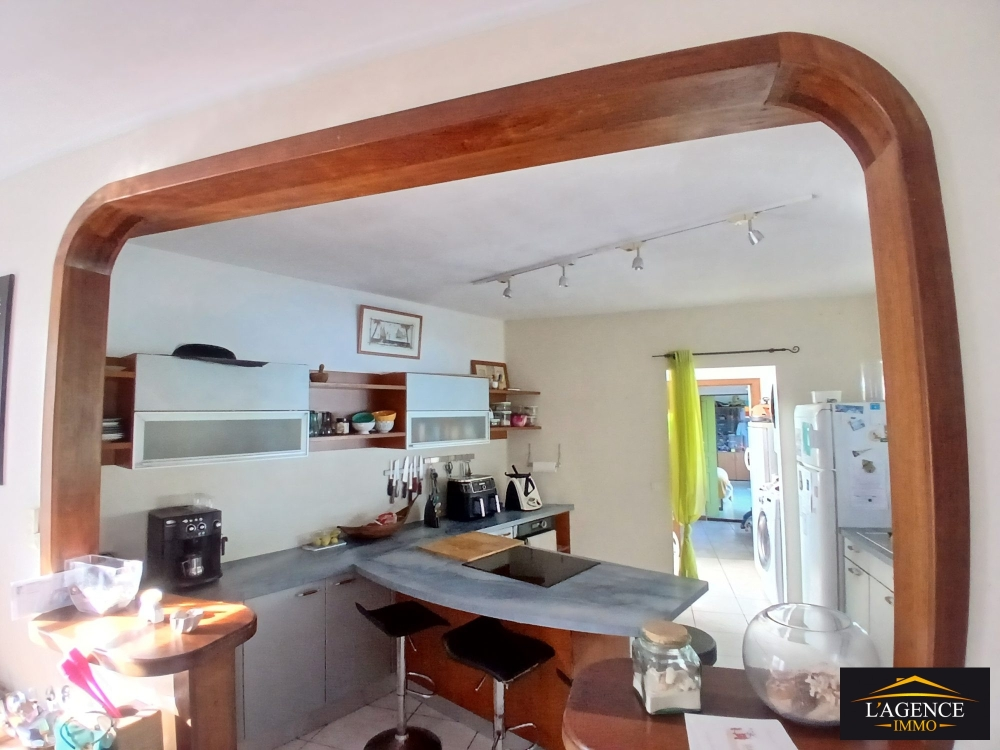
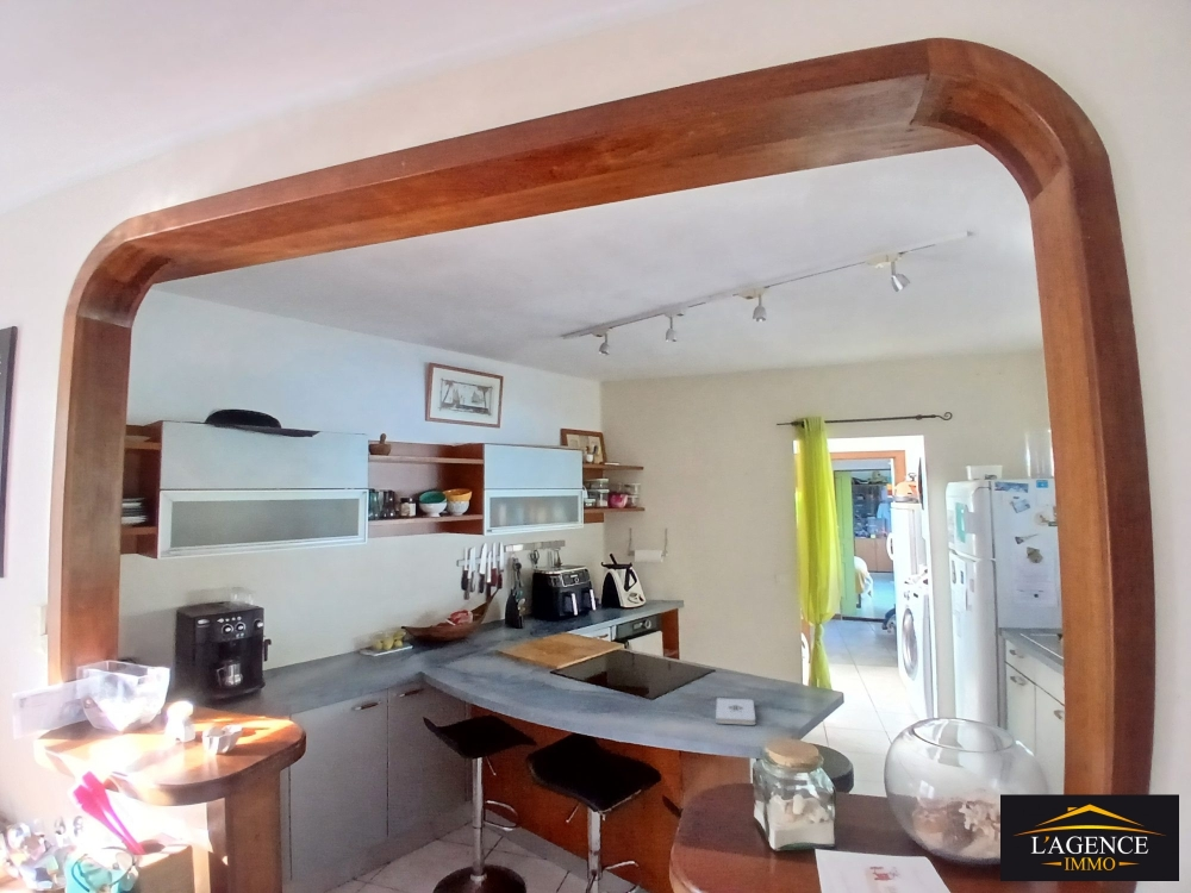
+ notepad [715,697,756,726]
